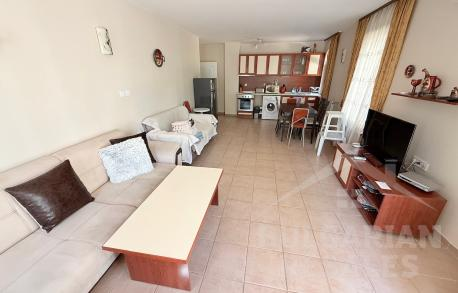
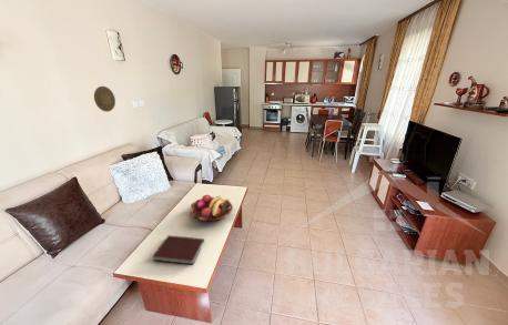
+ decorative plate [93,85,116,113]
+ notebook [152,234,205,266]
+ fruit basket [189,194,234,222]
